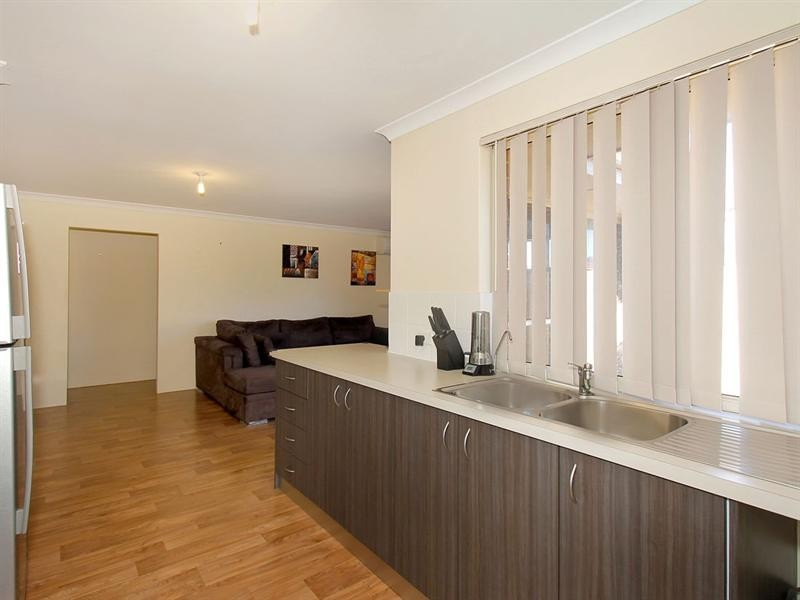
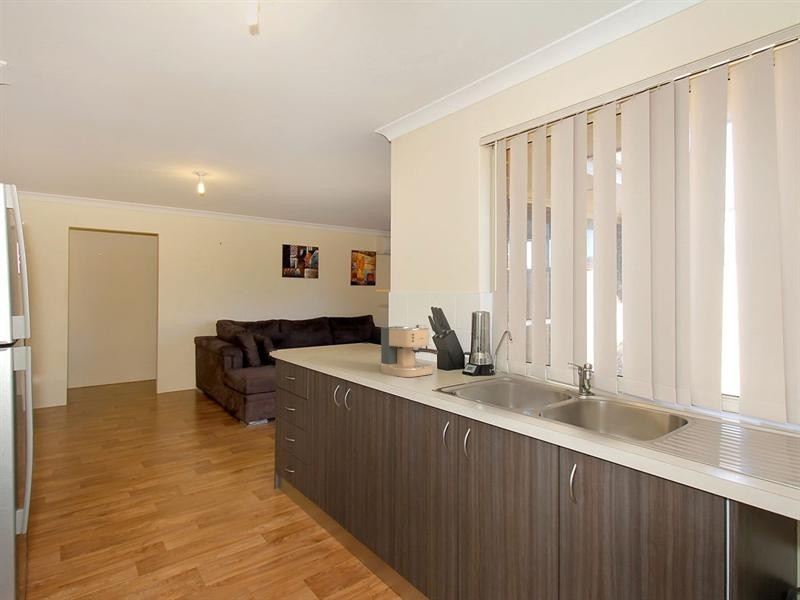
+ coffee maker [380,324,439,378]
